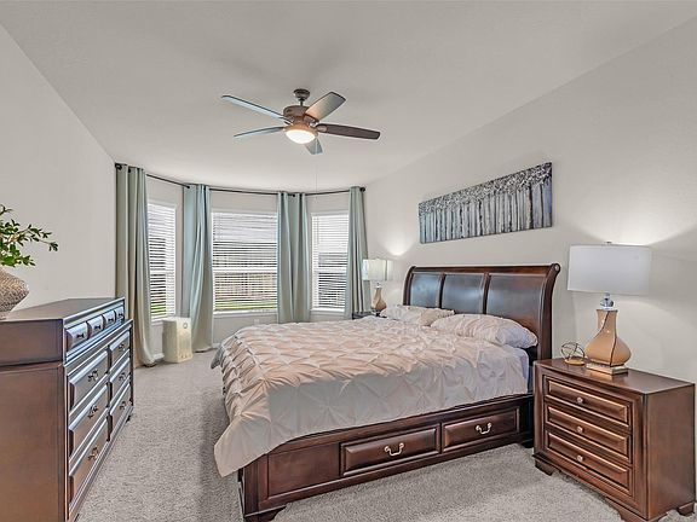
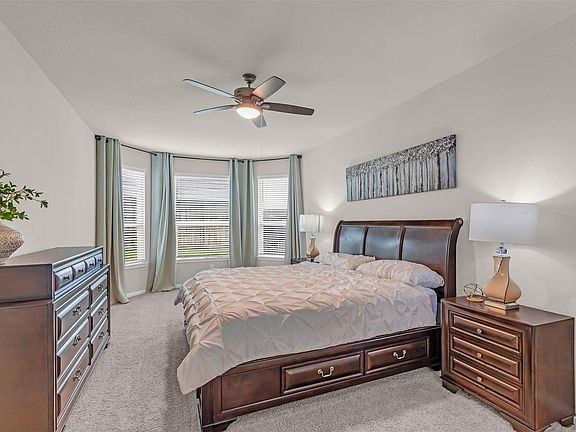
- air purifier [161,317,194,364]
